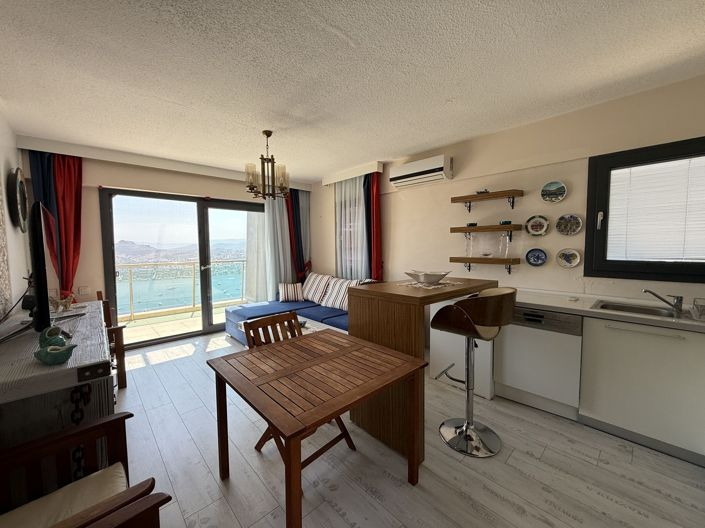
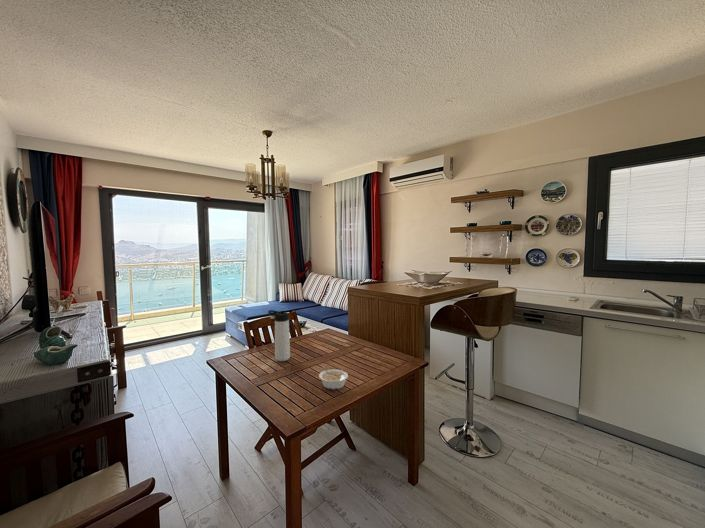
+ legume [318,365,349,391]
+ thermos bottle [267,309,291,362]
